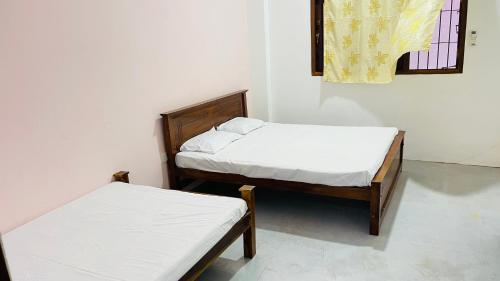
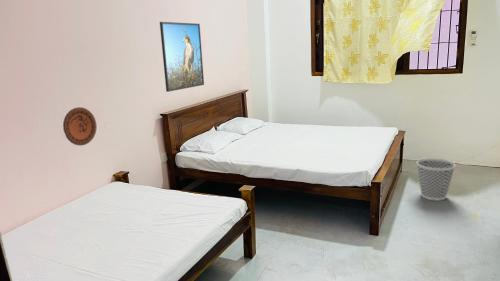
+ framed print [159,21,205,93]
+ decorative plate [62,106,98,147]
+ wastebasket [415,157,457,202]
